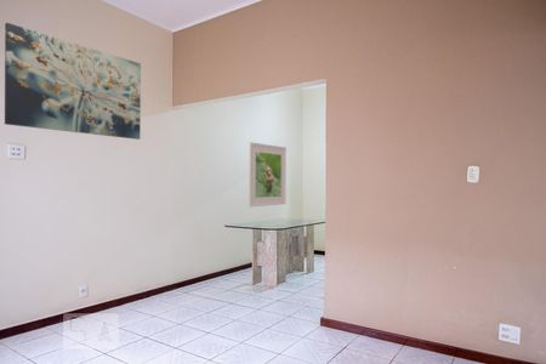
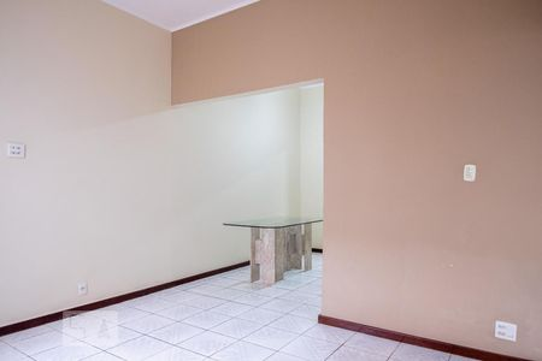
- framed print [248,141,288,209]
- wall art [4,22,142,141]
